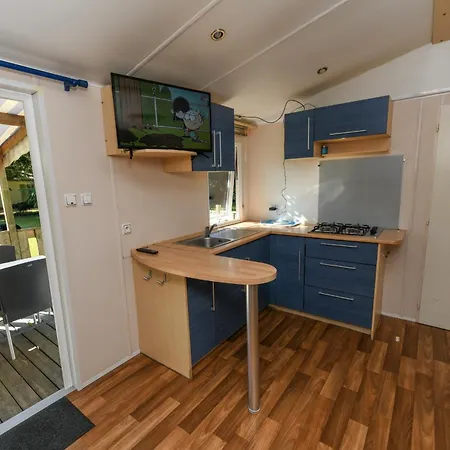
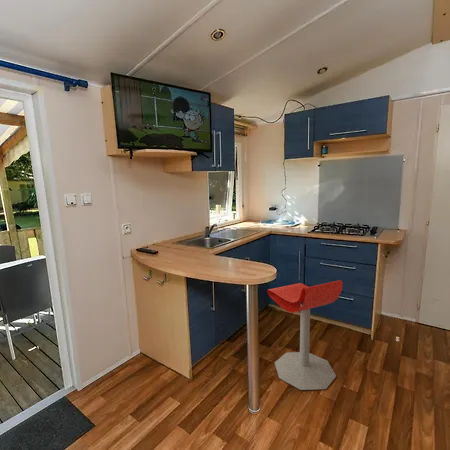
+ stool [266,279,344,391]
